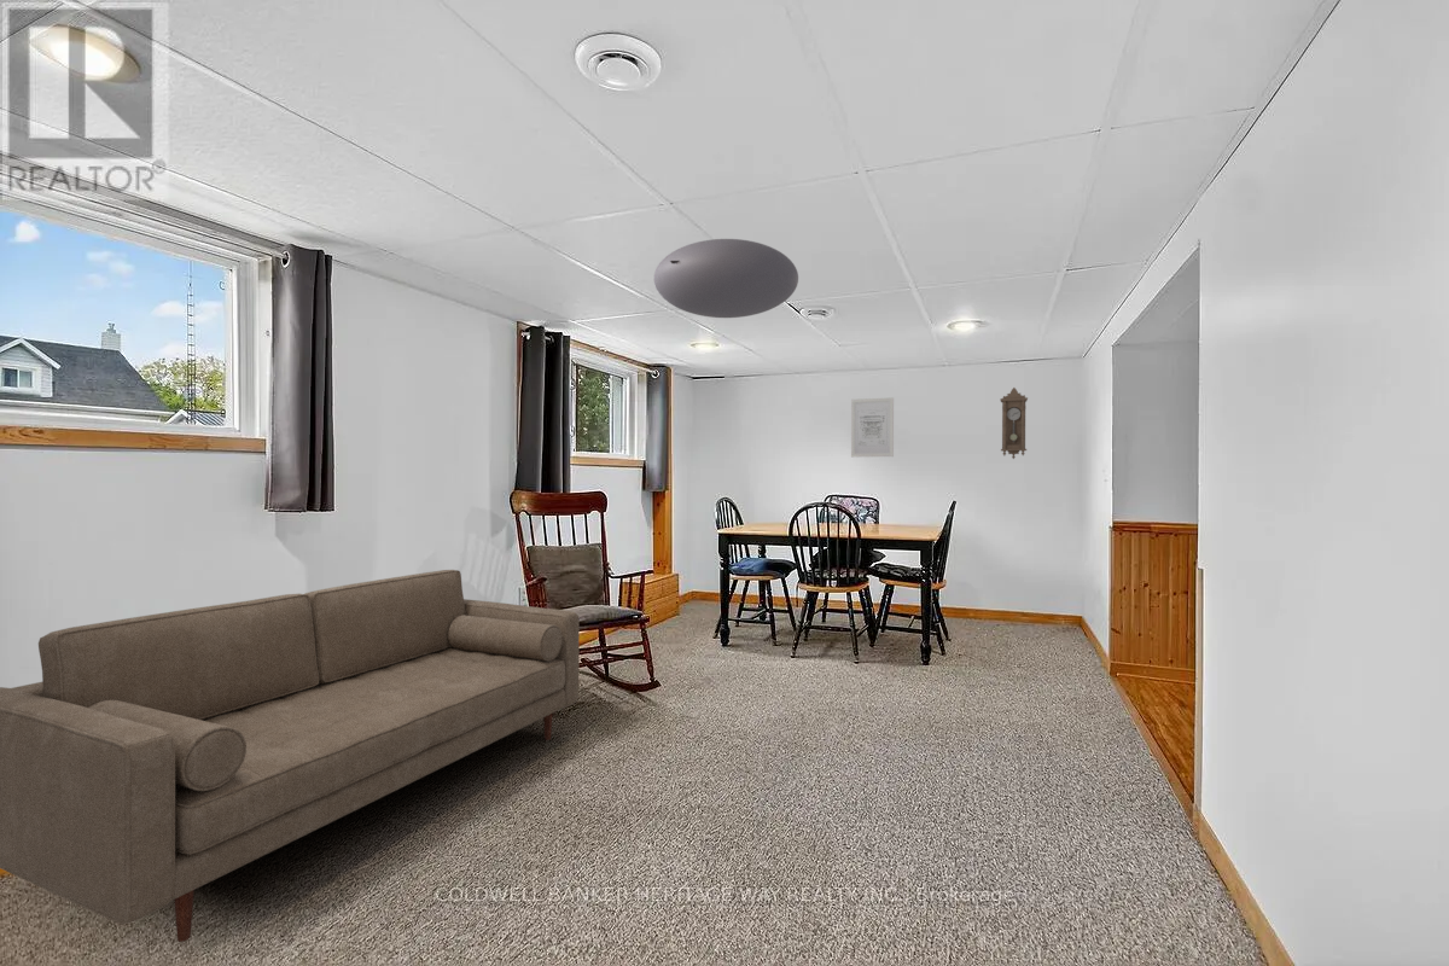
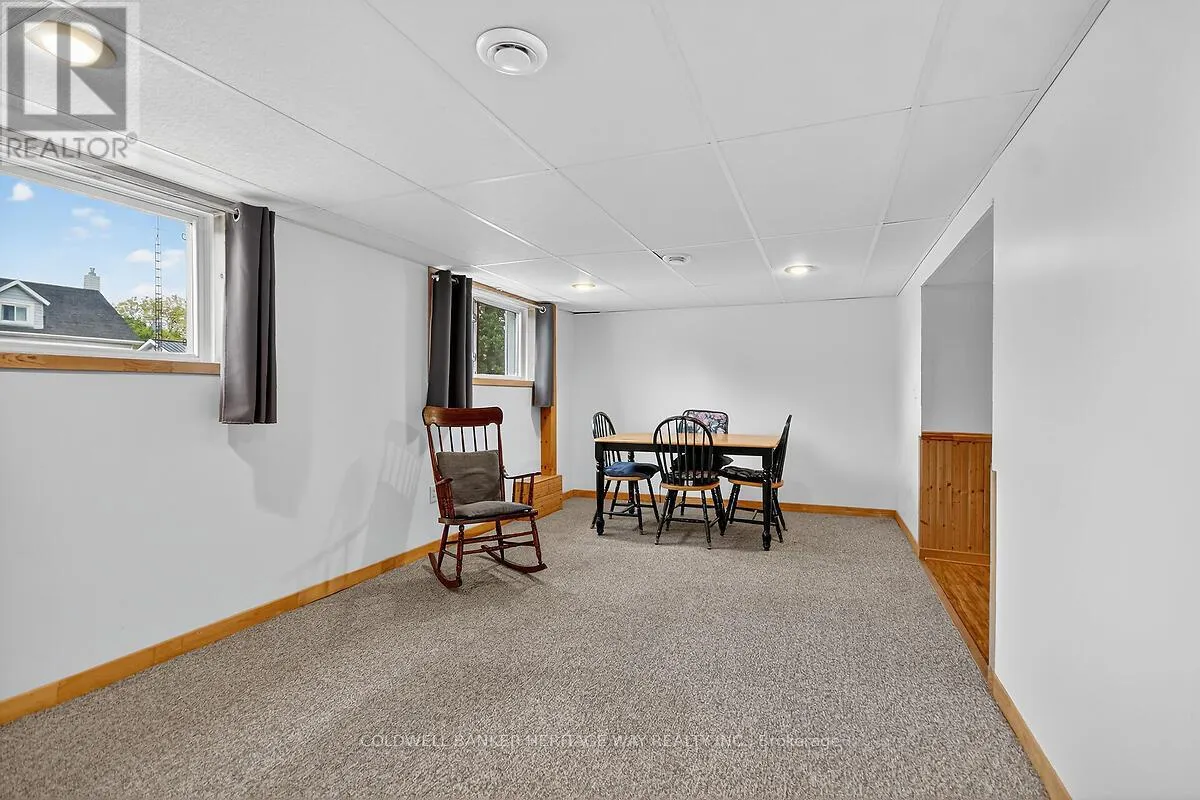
- sofa [0,569,581,943]
- ceiling light [653,238,799,319]
- pendulum clock [1000,386,1029,460]
- wall art [850,396,895,458]
